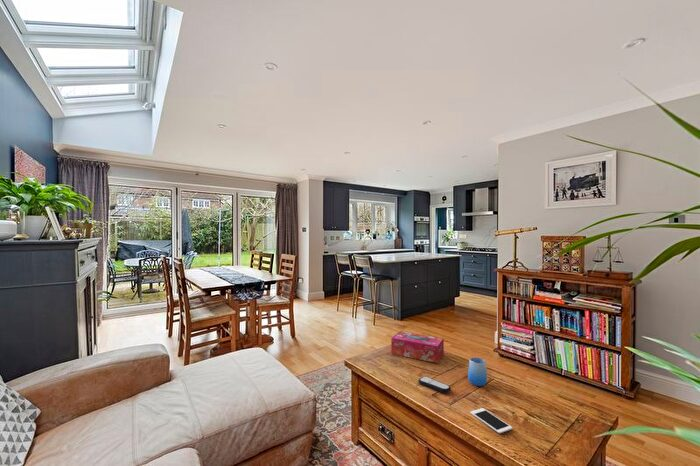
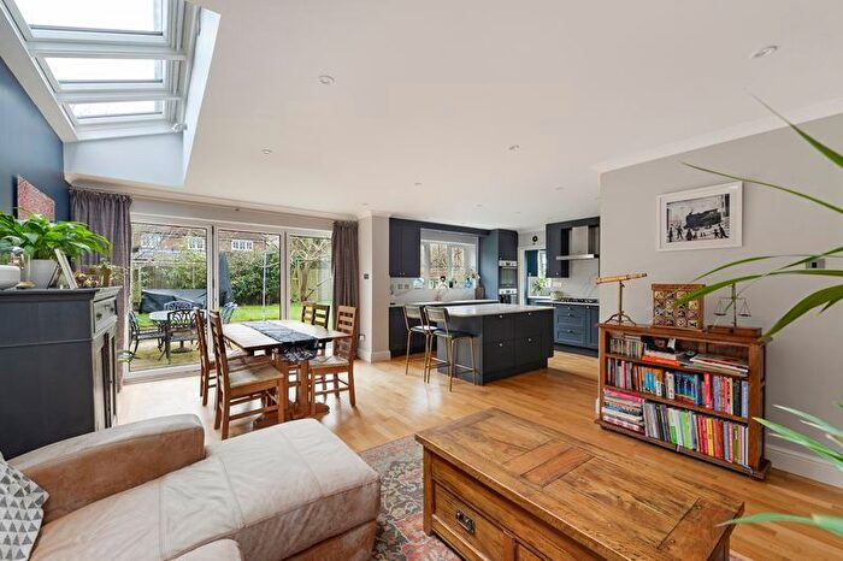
- remote control [417,376,452,394]
- tissue box [390,330,445,364]
- cell phone [469,407,513,434]
- cup [467,357,488,387]
